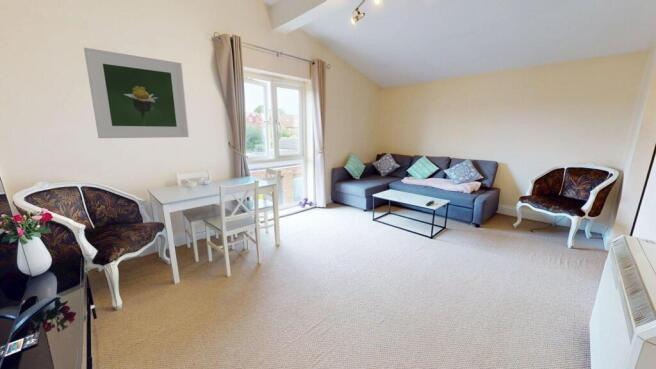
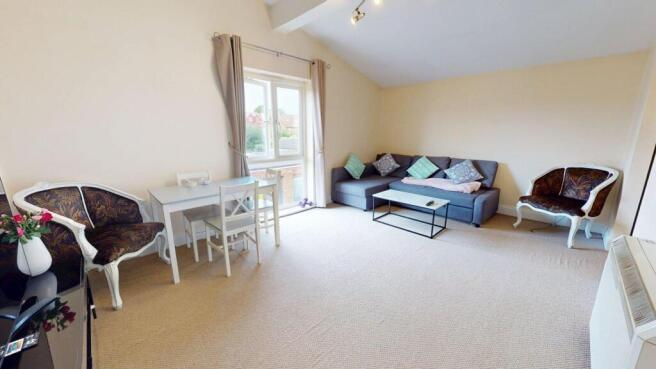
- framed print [83,47,190,139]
